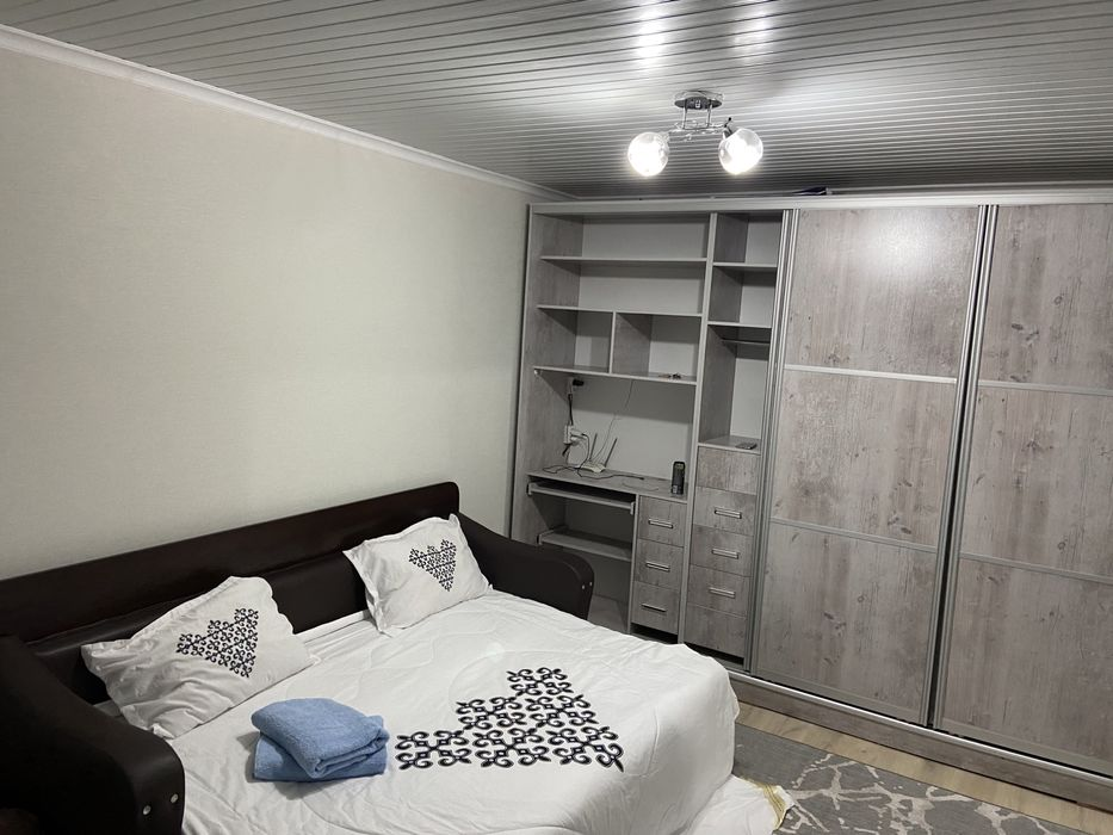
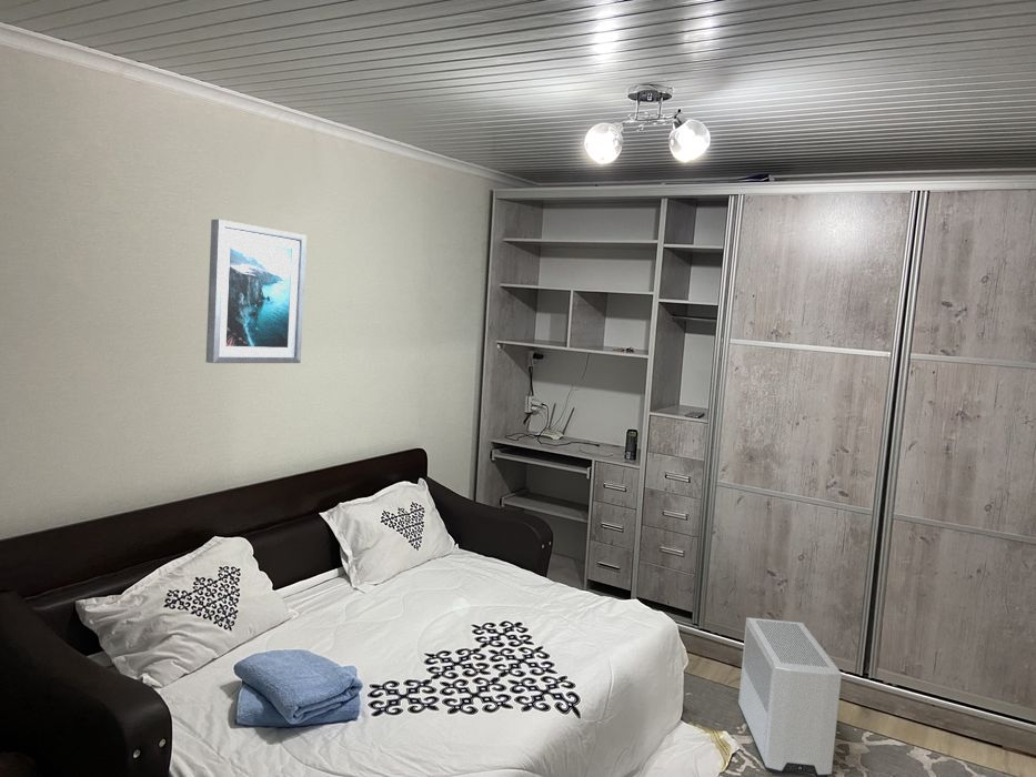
+ wall art [204,219,308,364]
+ air purifier [737,616,843,777]
